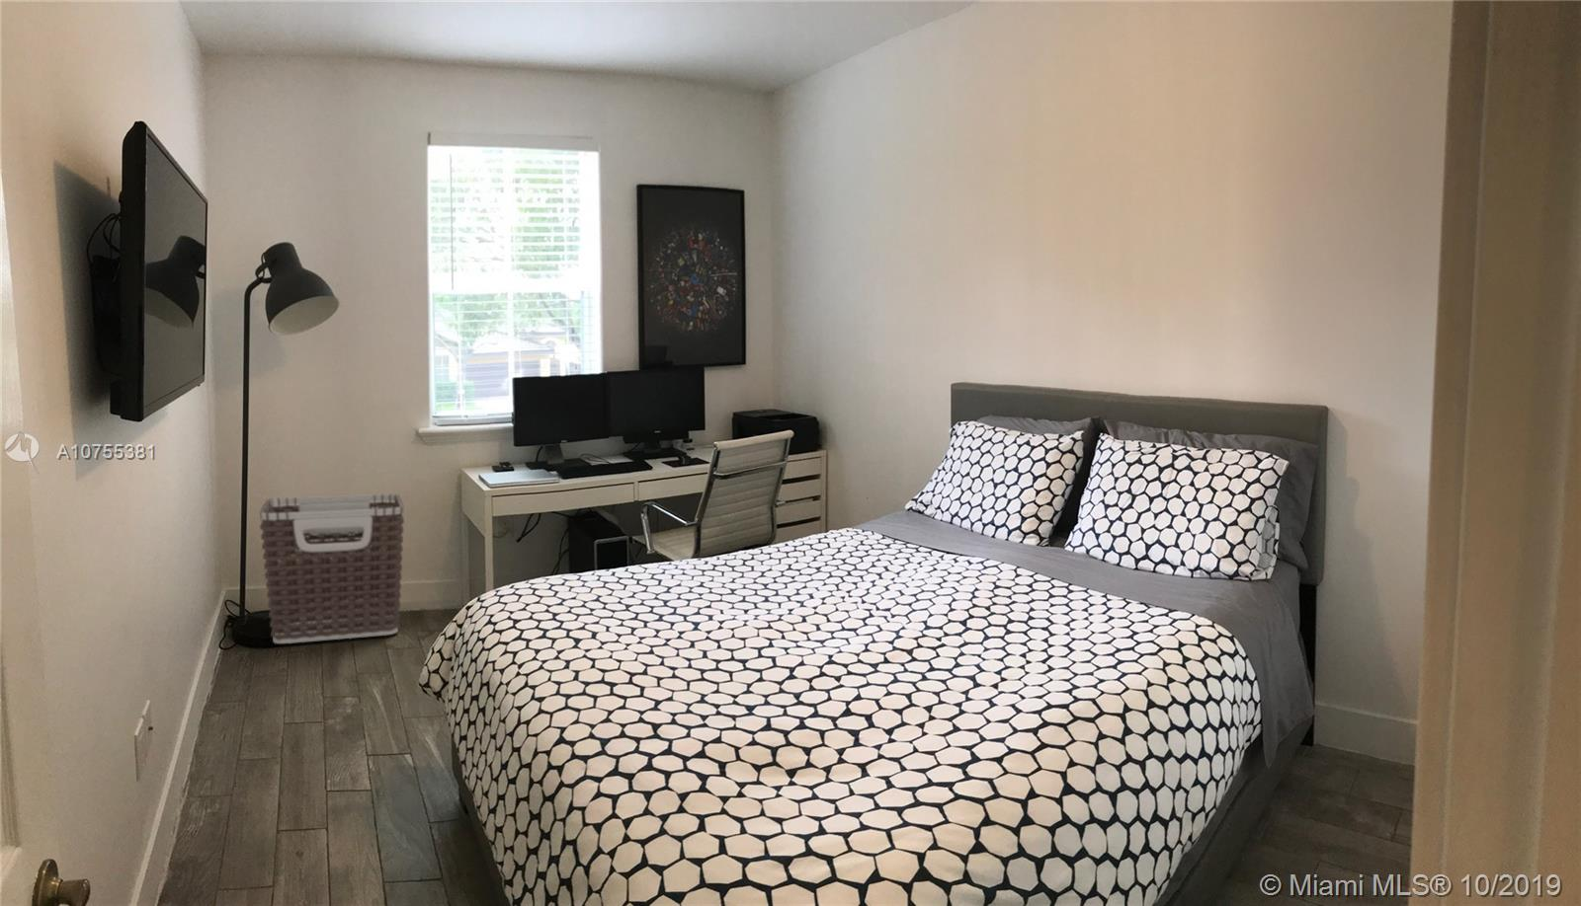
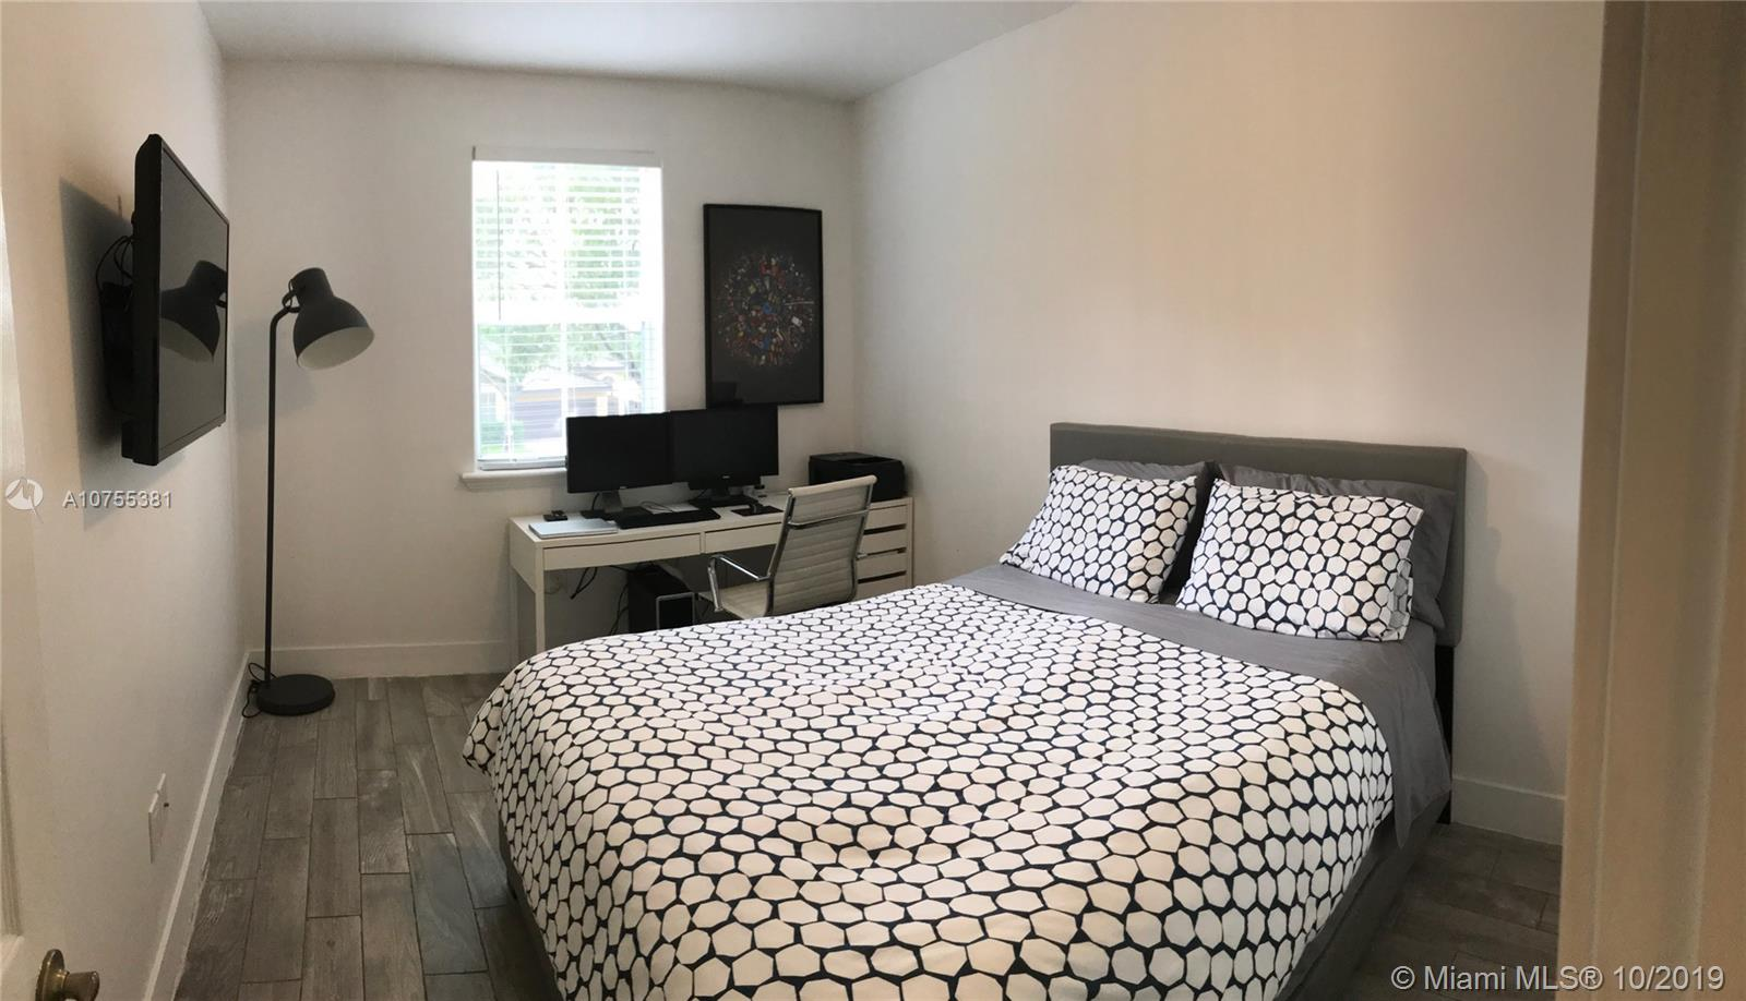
- clothes hamper [258,494,405,645]
